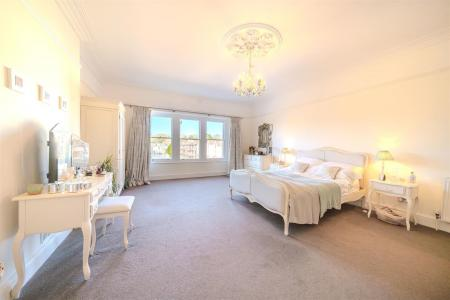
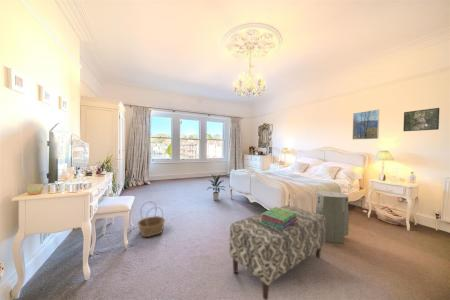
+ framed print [402,107,440,132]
+ basket [136,201,166,238]
+ air purifier [315,190,350,244]
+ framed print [351,108,380,140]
+ stack of books [260,206,298,230]
+ indoor plant [206,173,227,201]
+ bench [229,204,326,300]
